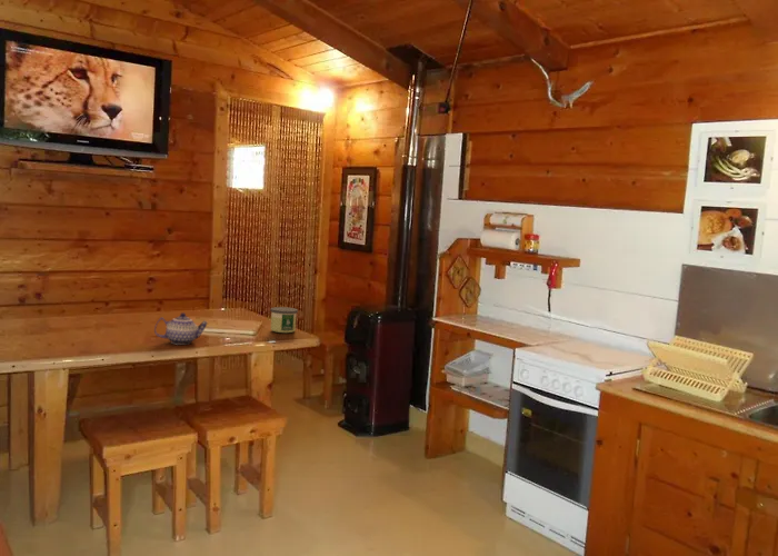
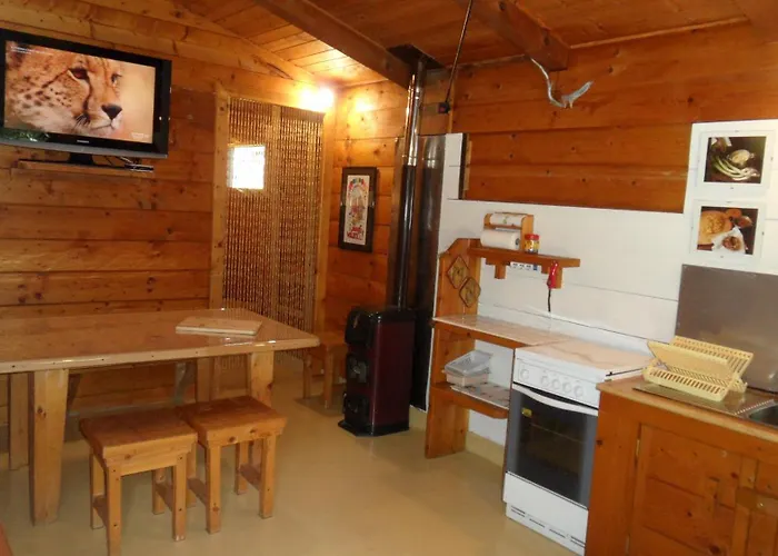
- teapot [153,311,209,346]
- candle [269,306,299,334]
